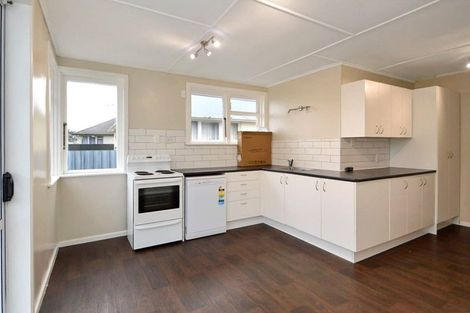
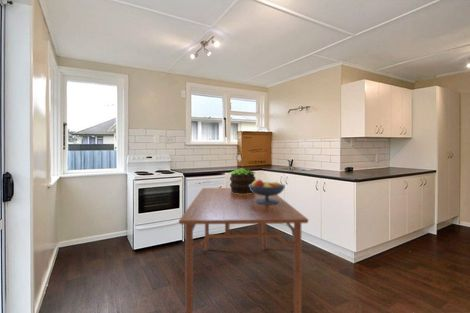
+ potted plant [229,167,257,194]
+ fruit bowl [249,179,286,204]
+ dining table [178,187,309,313]
